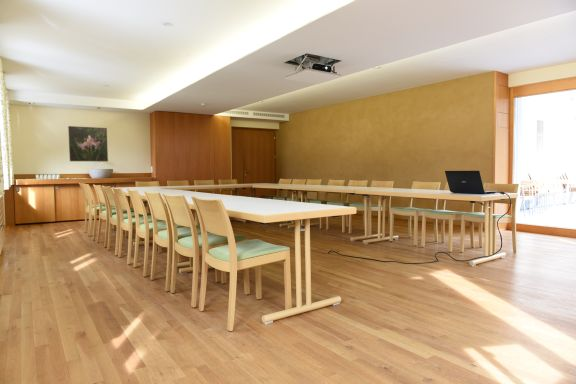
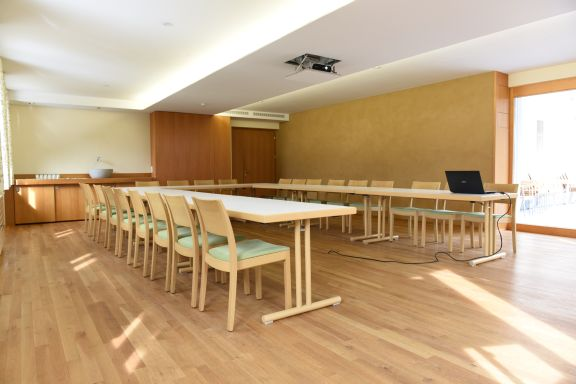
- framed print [67,125,109,162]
